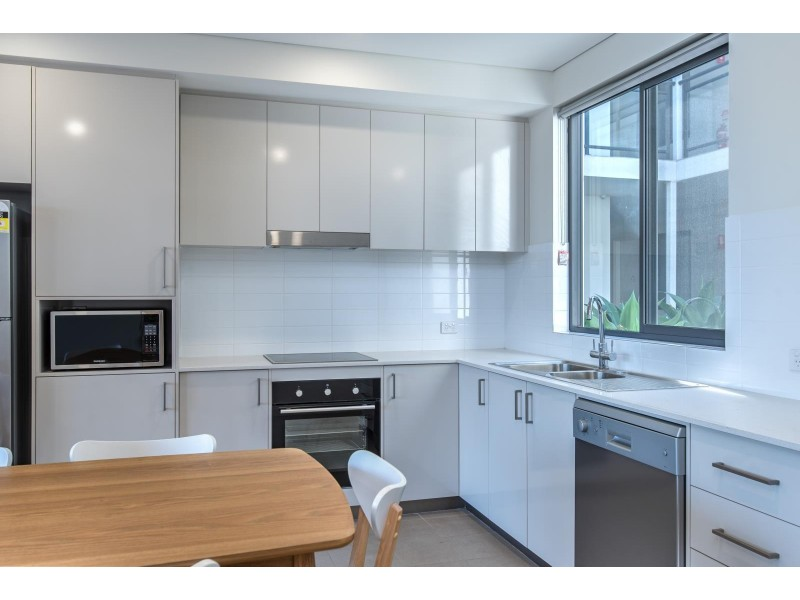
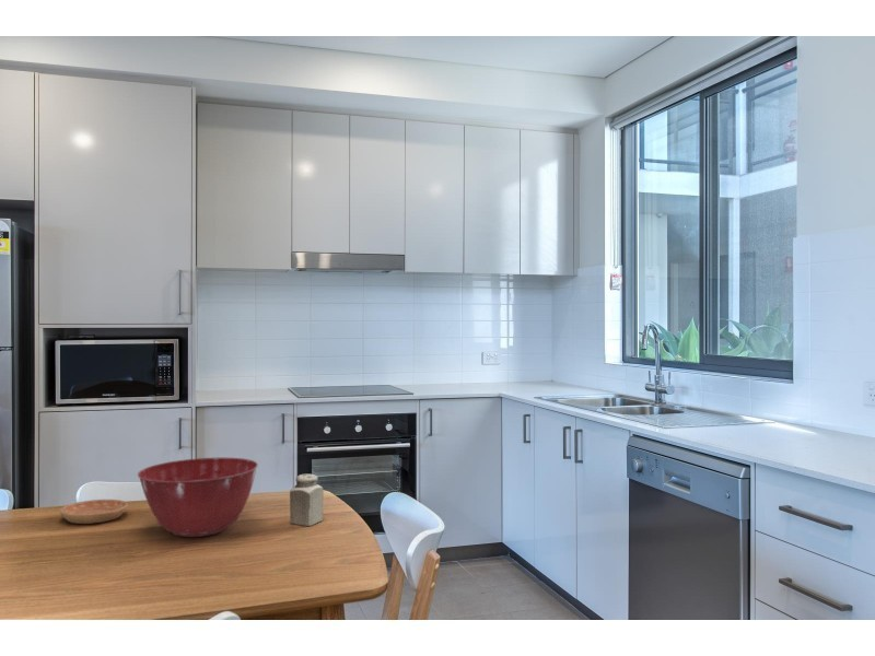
+ mixing bowl [137,457,259,538]
+ salt shaker [289,473,324,527]
+ saucer [59,499,129,525]
